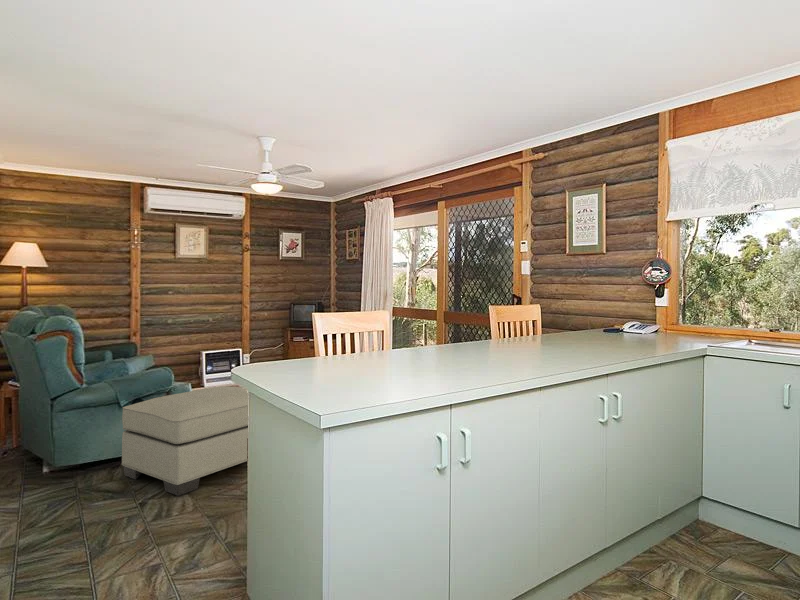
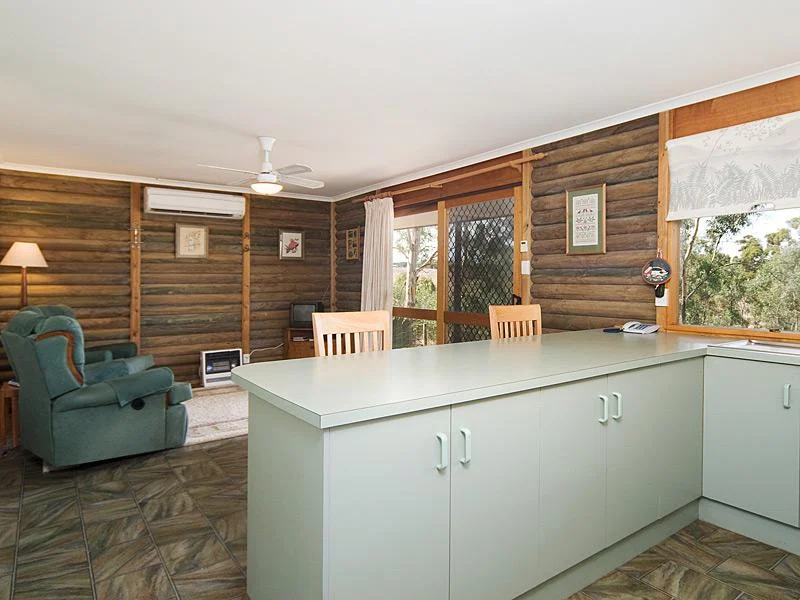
- ottoman [120,386,248,497]
